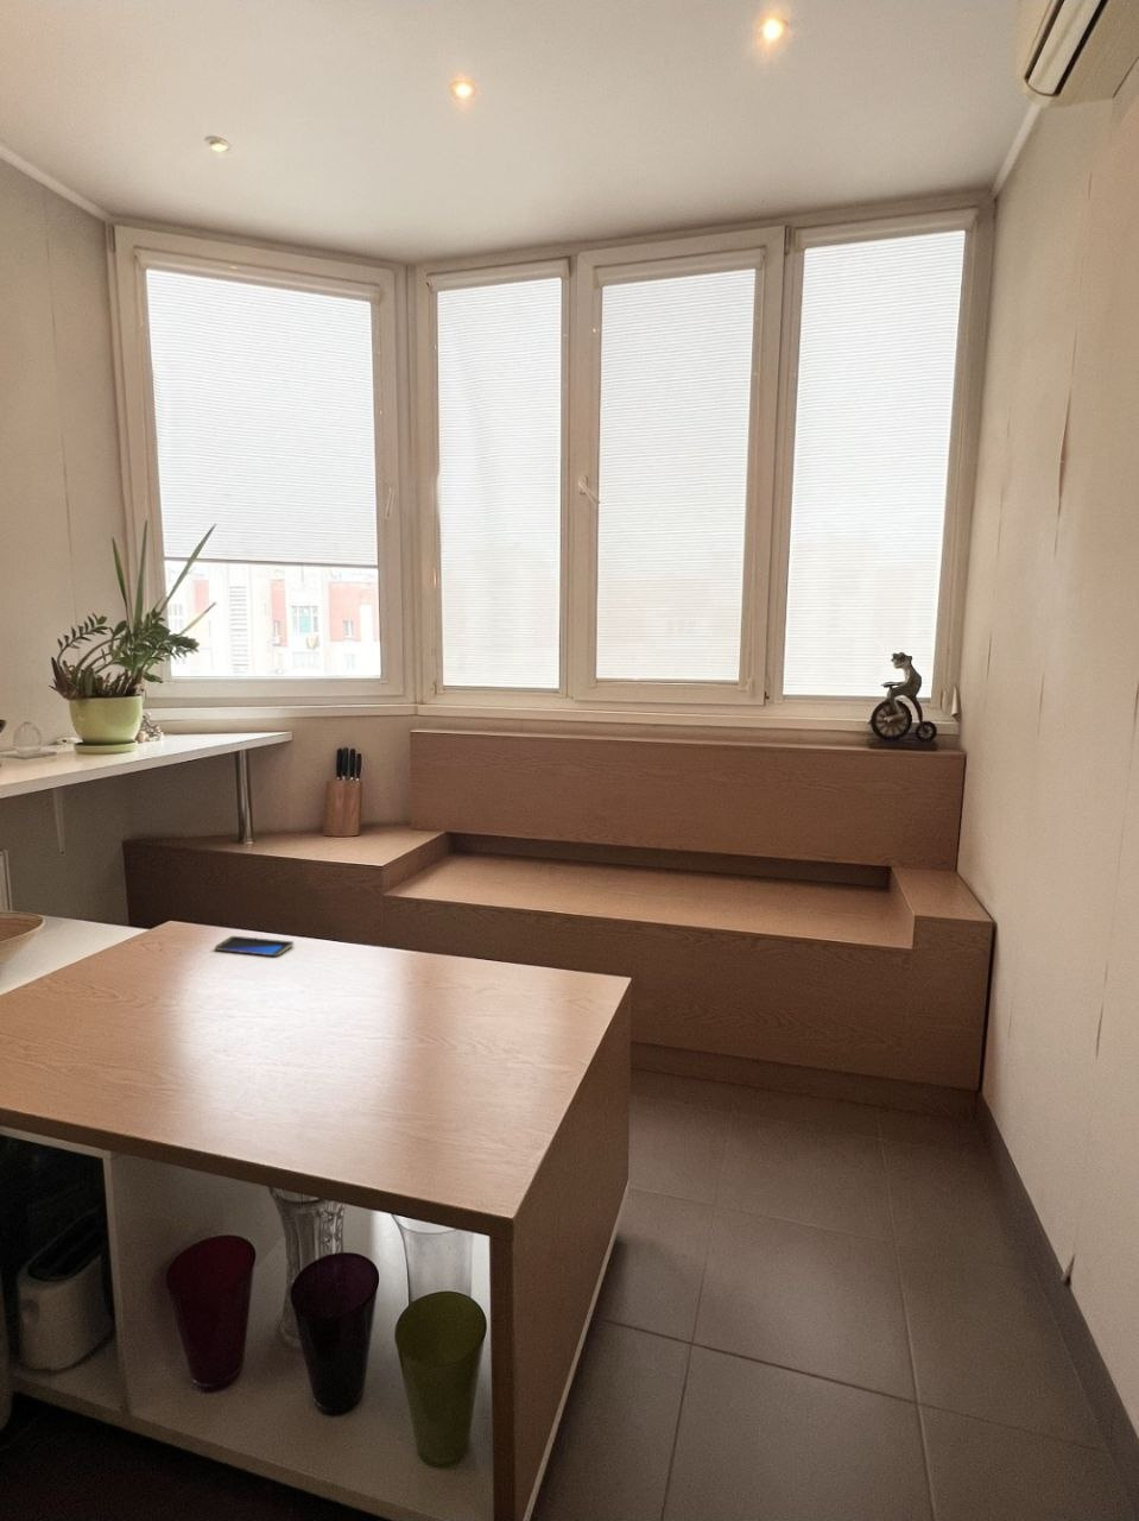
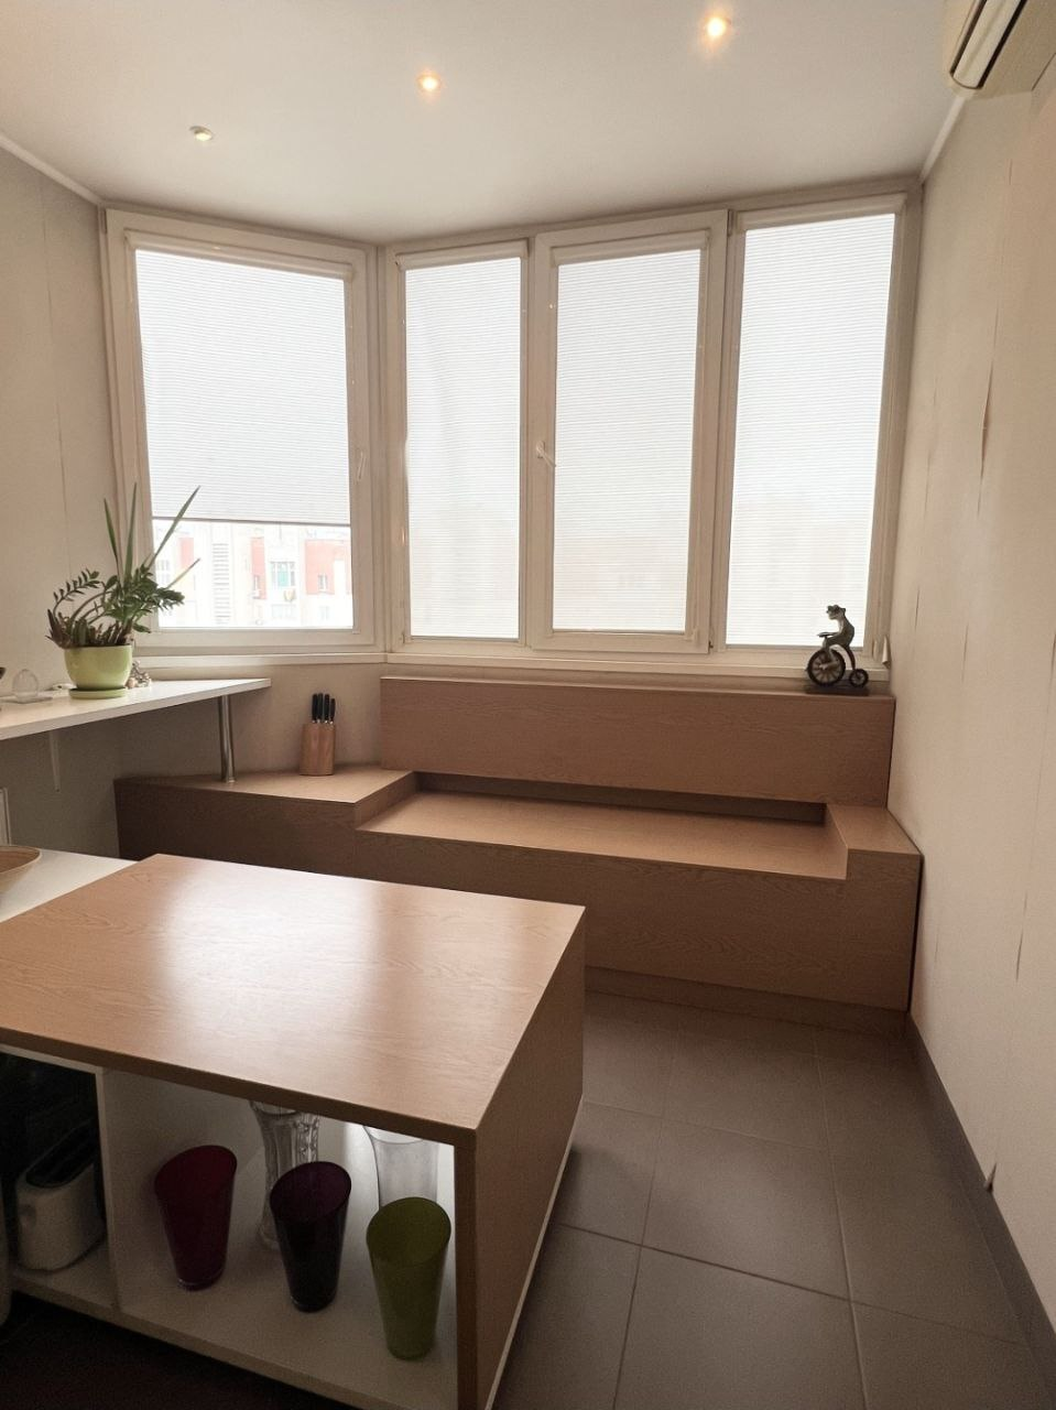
- smartphone [214,935,294,957]
